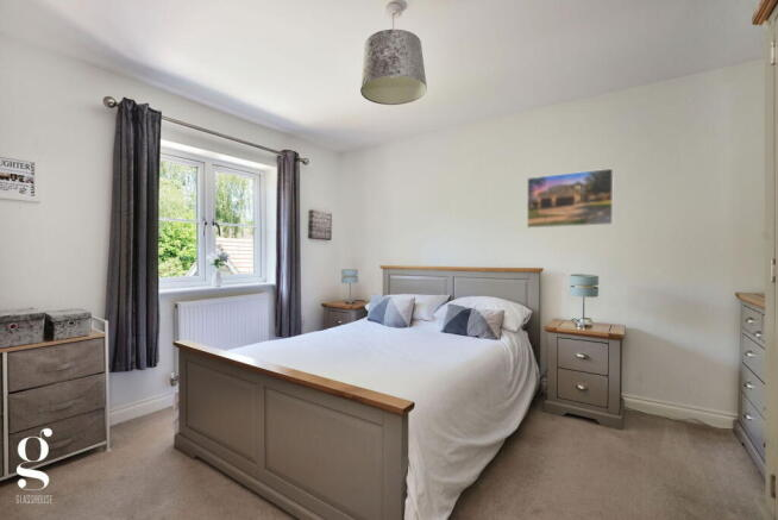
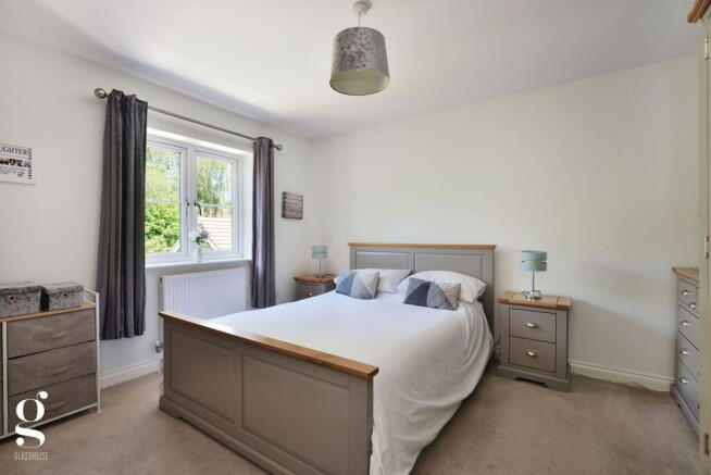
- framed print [526,167,615,230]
